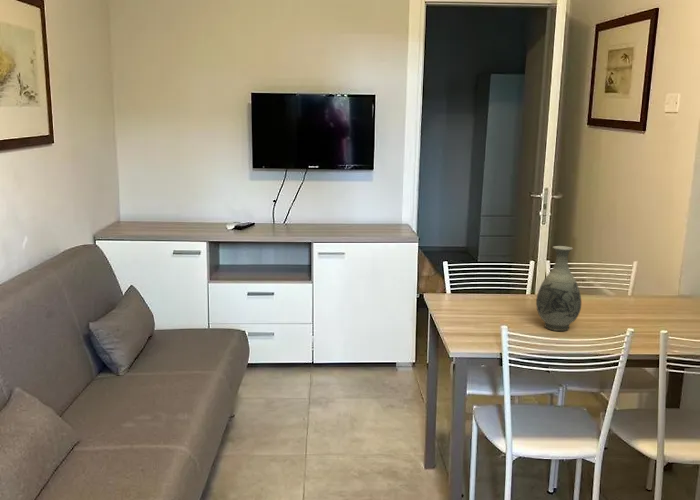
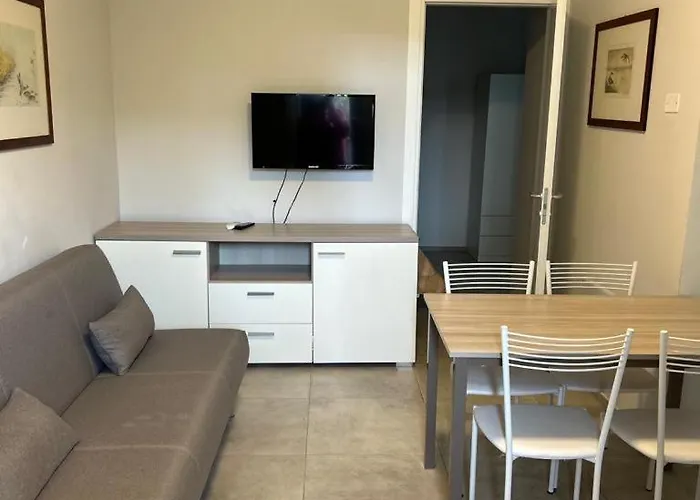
- vase [535,245,582,332]
